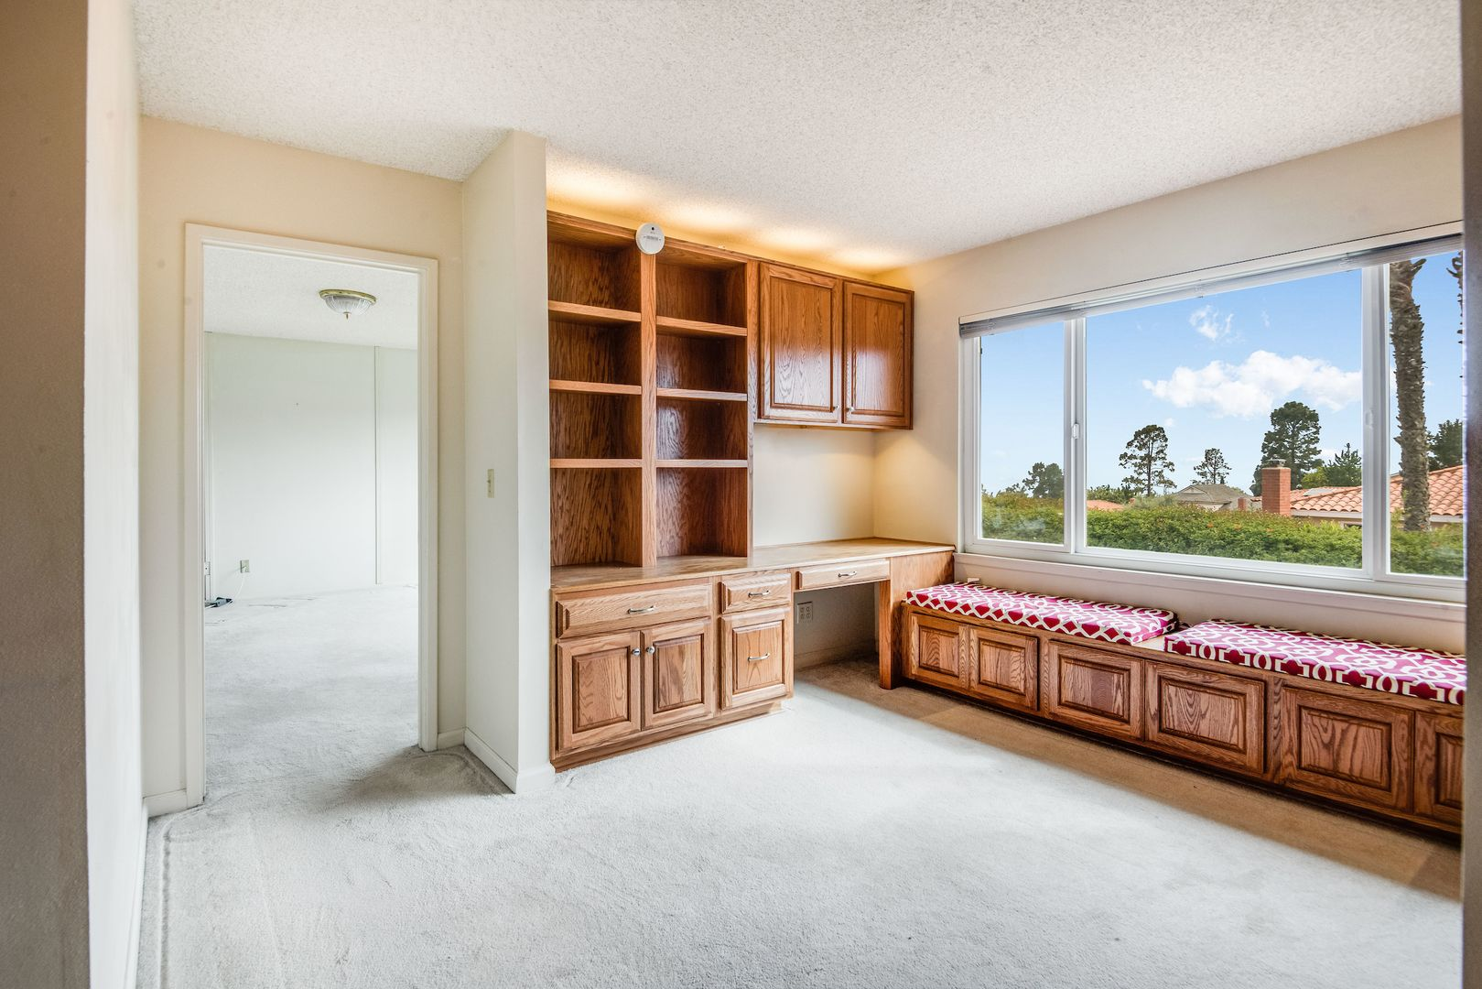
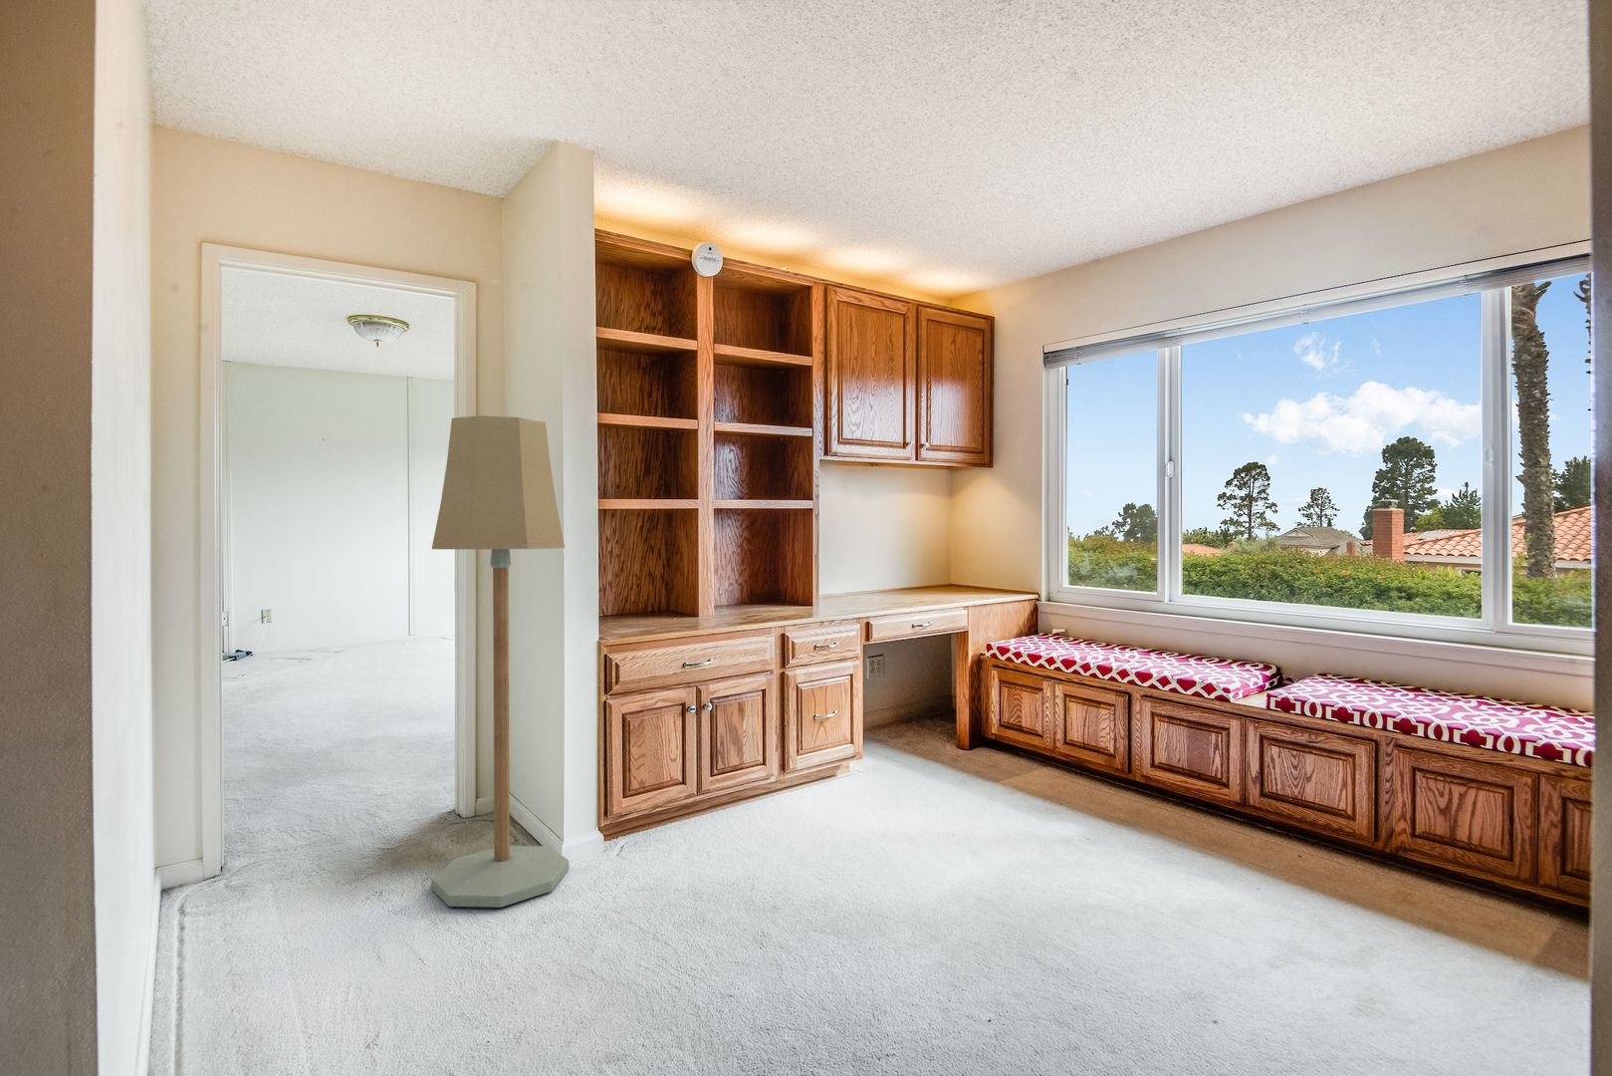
+ floor lamp [430,414,569,909]
